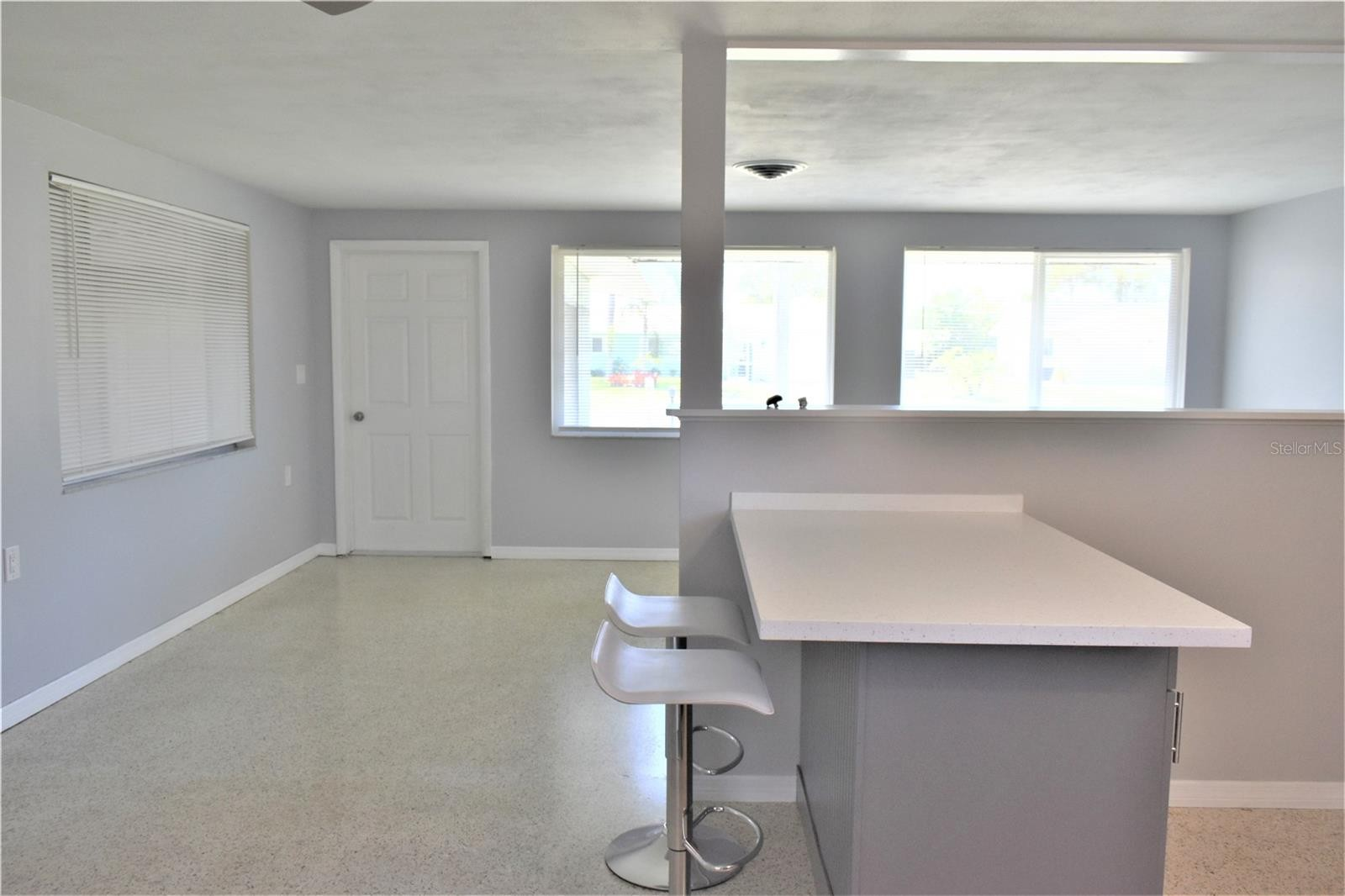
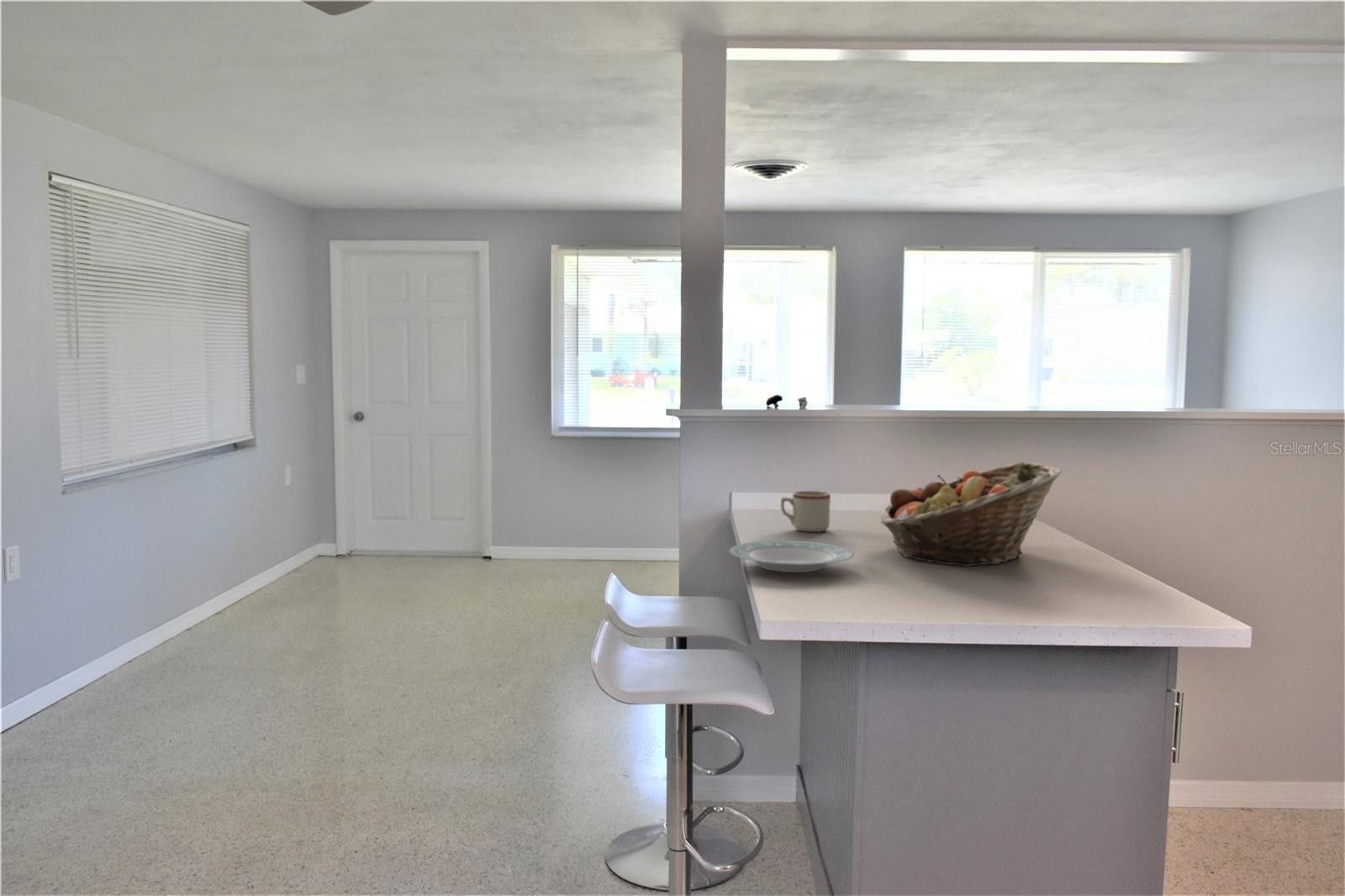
+ mug [780,490,831,533]
+ plate [728,540,855,573]
+ fruit basket [879,461,1063,567]
